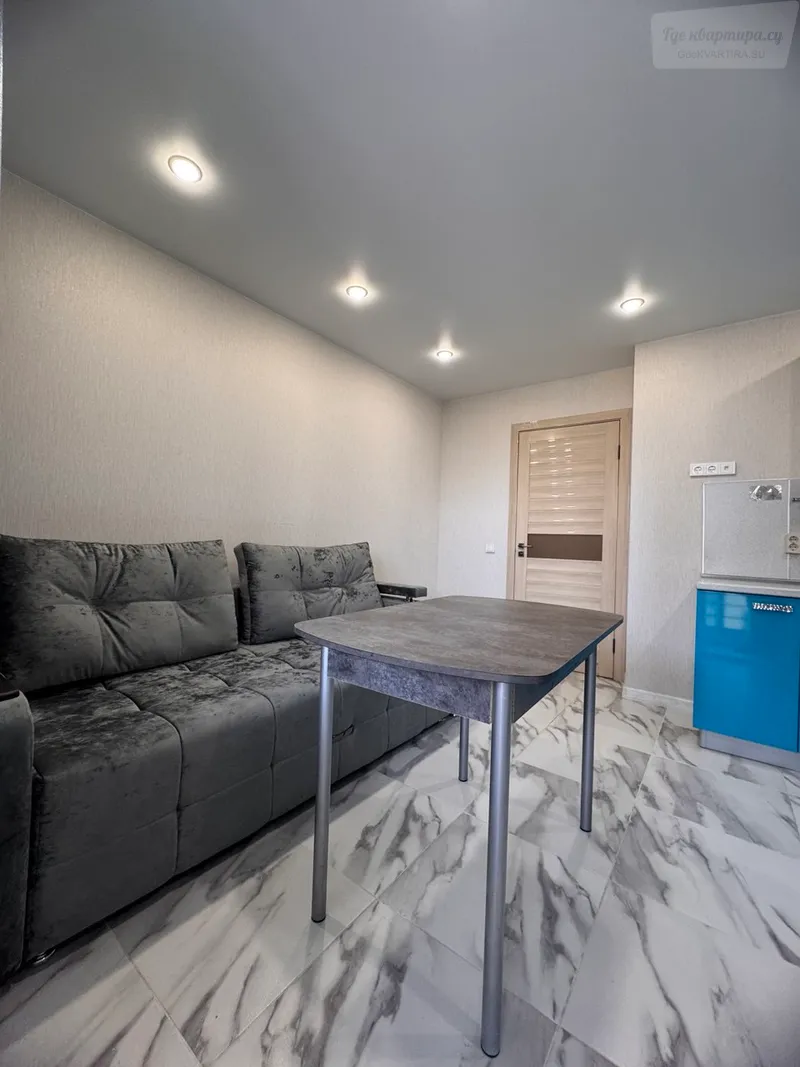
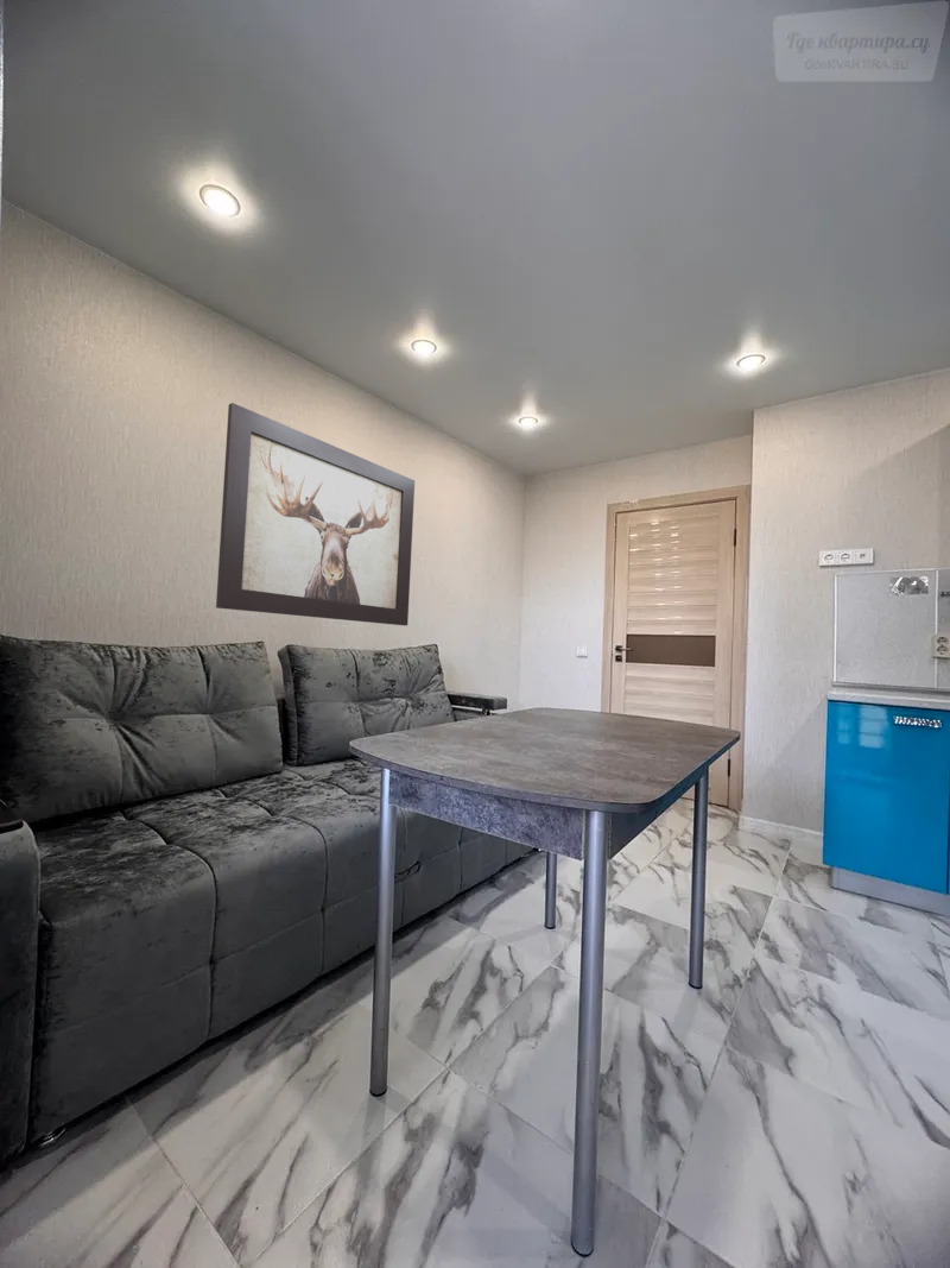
+ wall art [215,402,416,626]
